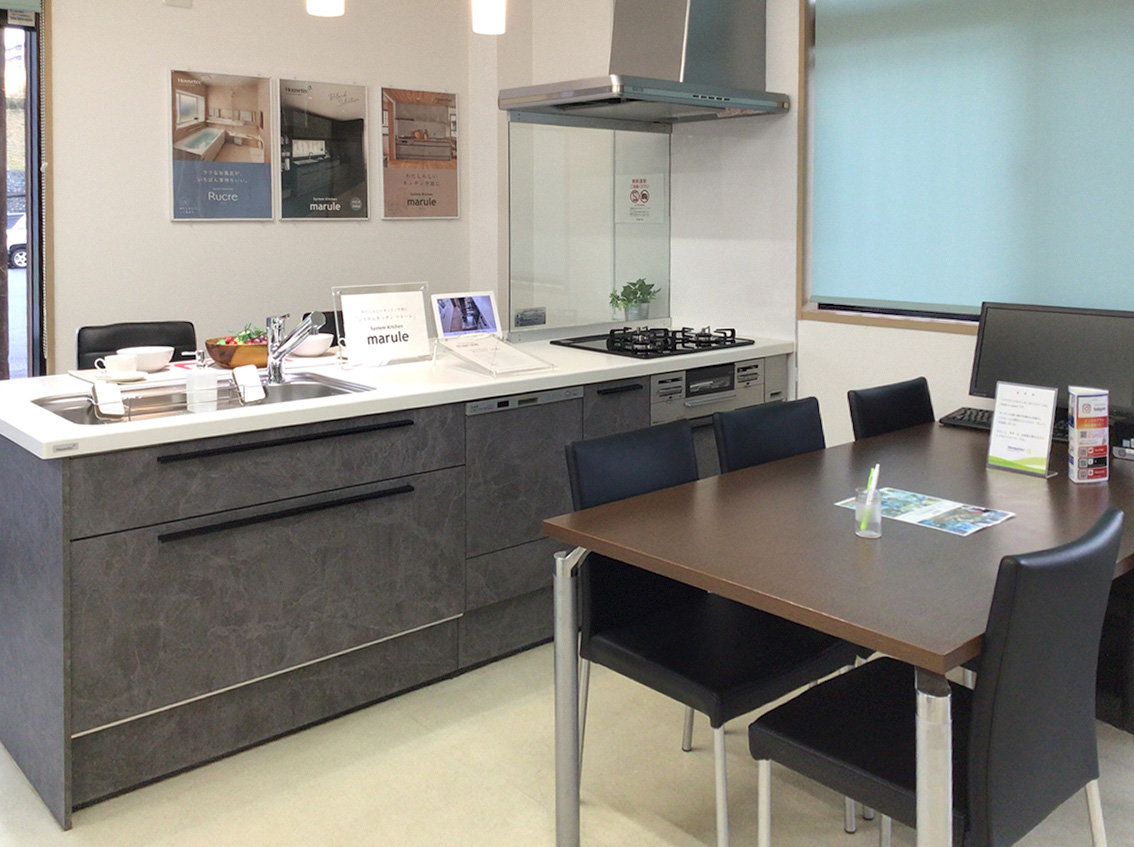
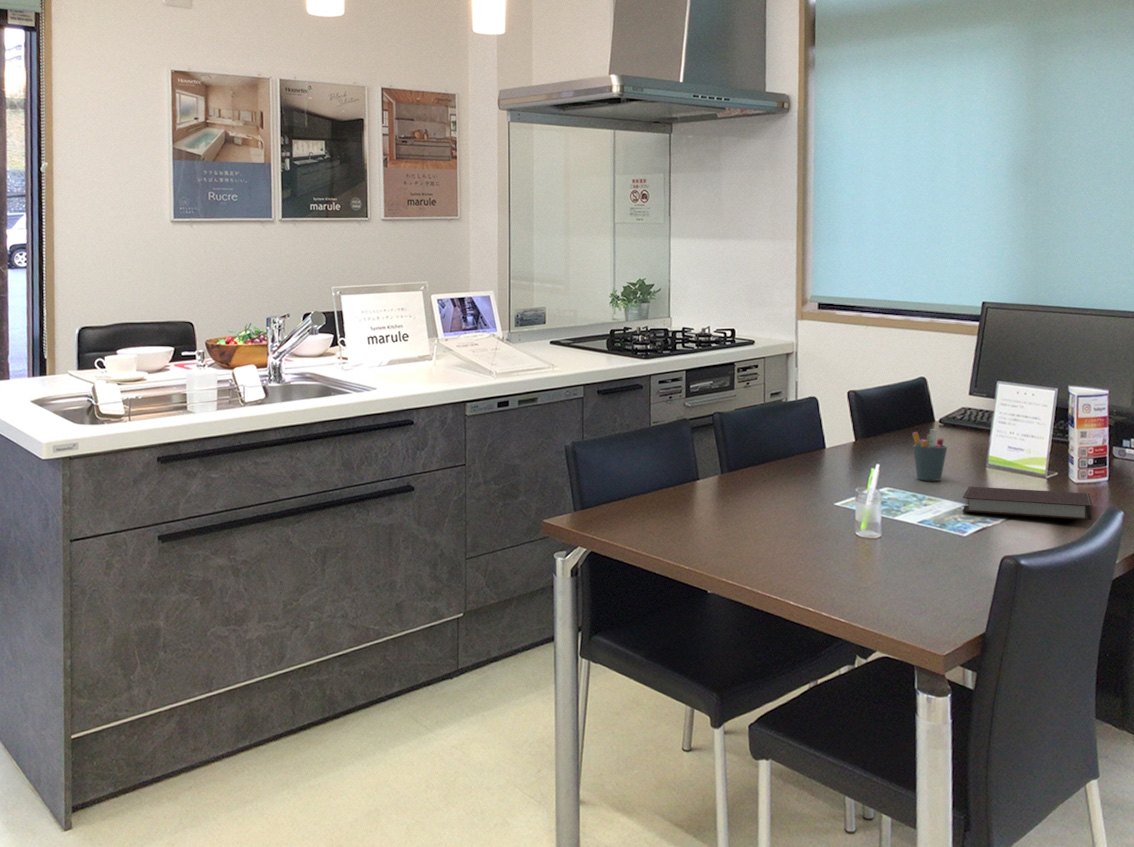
+ pen holder [911,428,948,481]
+ notebook [962,486,1093,521]
